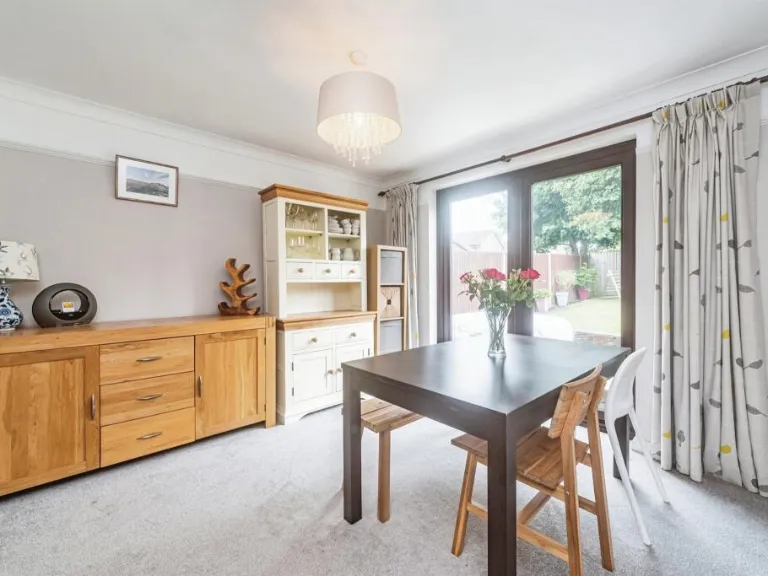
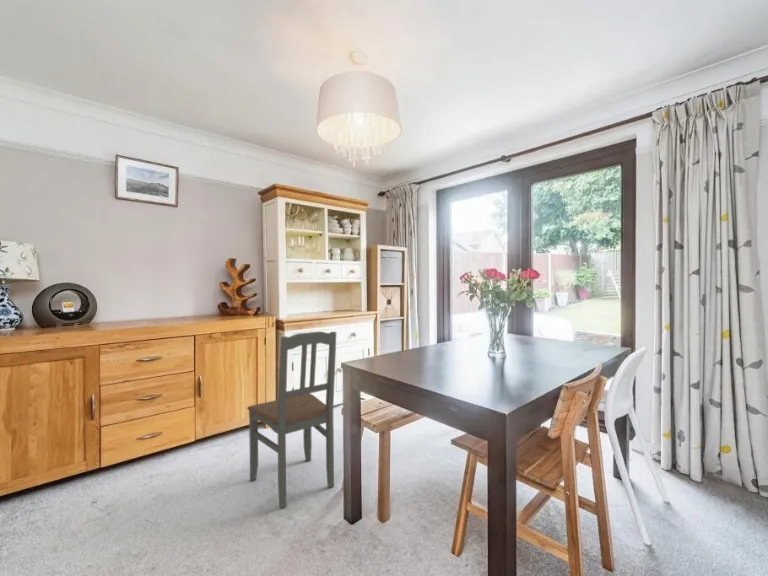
+ dining chair [246,331,337,509]
